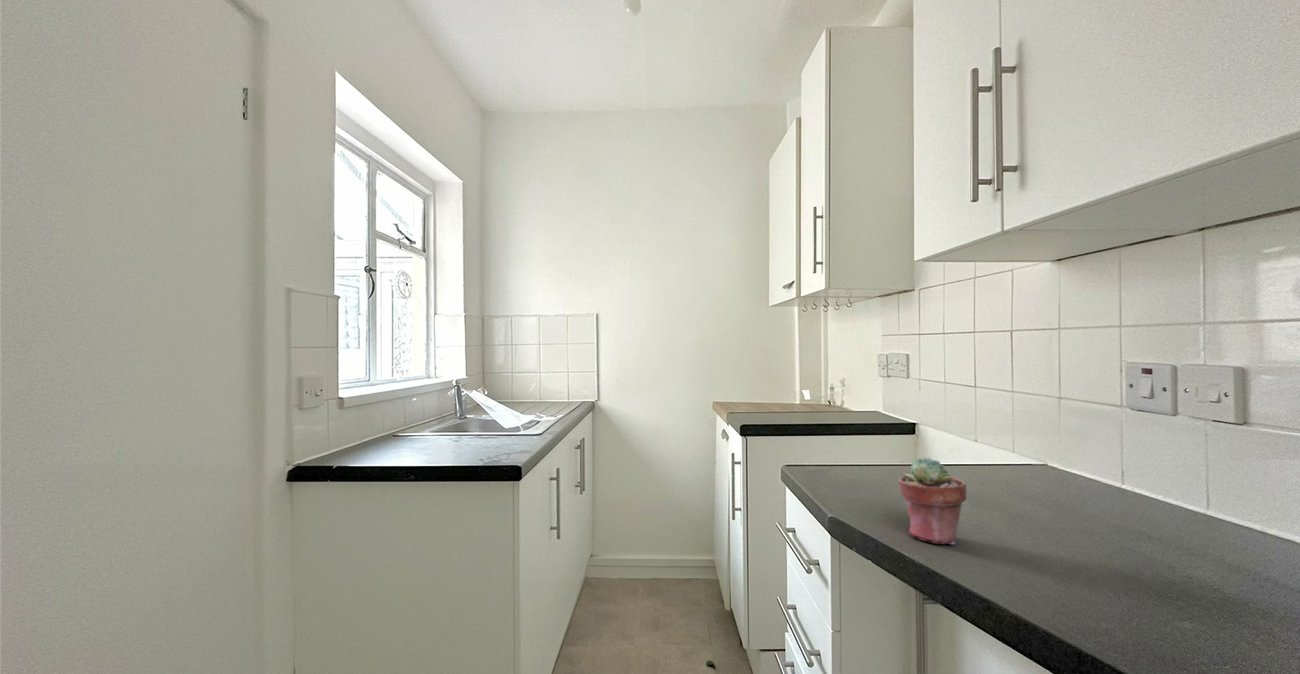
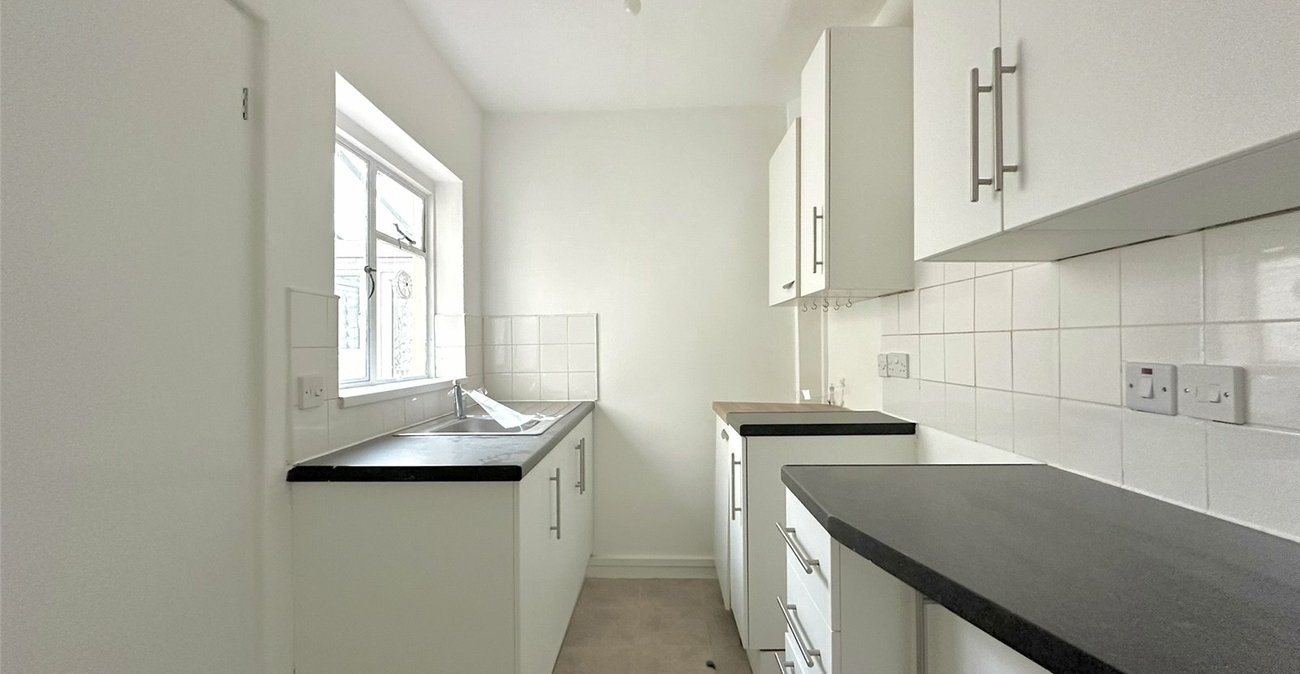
- potted succulent [898,456,967,546]
